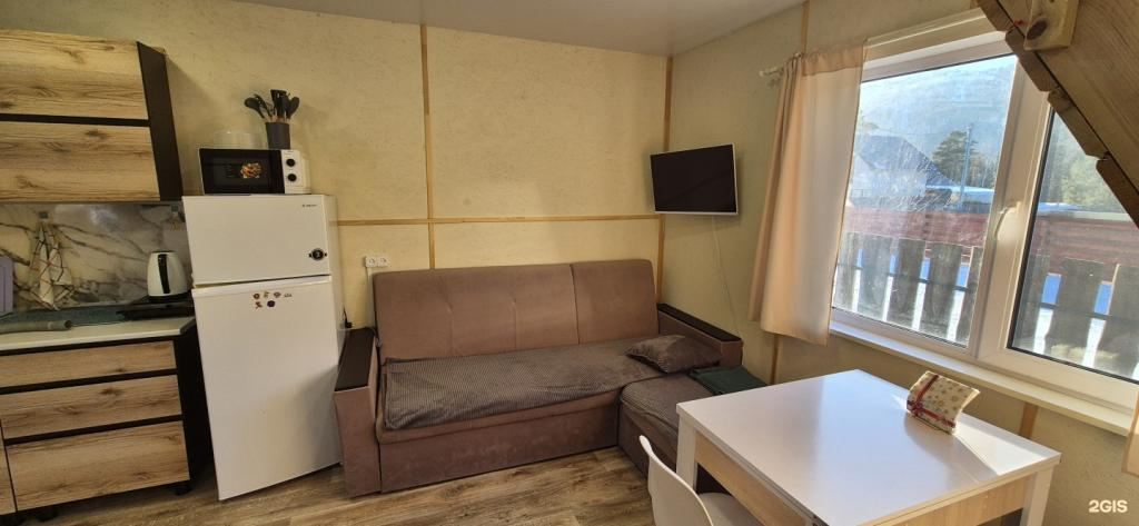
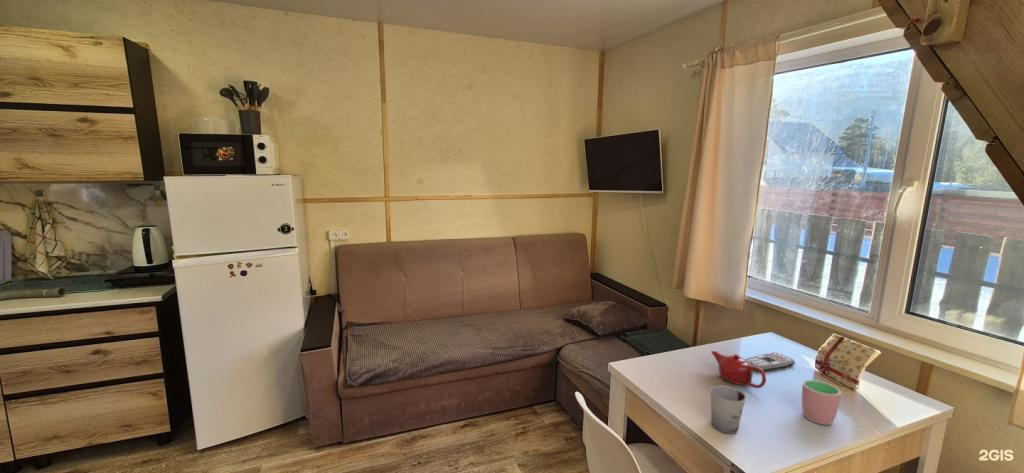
+ cup [801,379,842,426]
+ cup [709,384,746,435]
+ teapot [710,350,767,389]
+ remote control [744,351,796,372]
